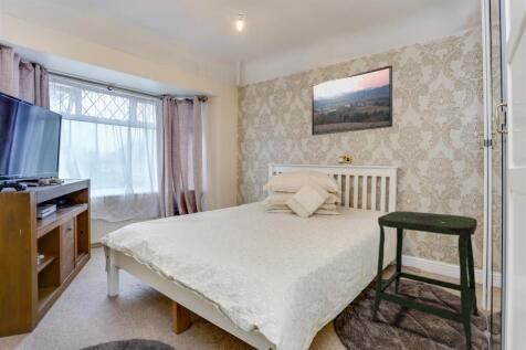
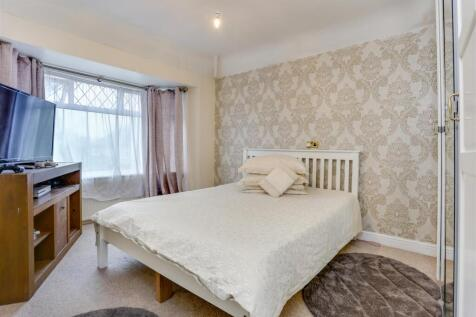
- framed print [311,64,393,137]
- stool [370,210,481,350]
